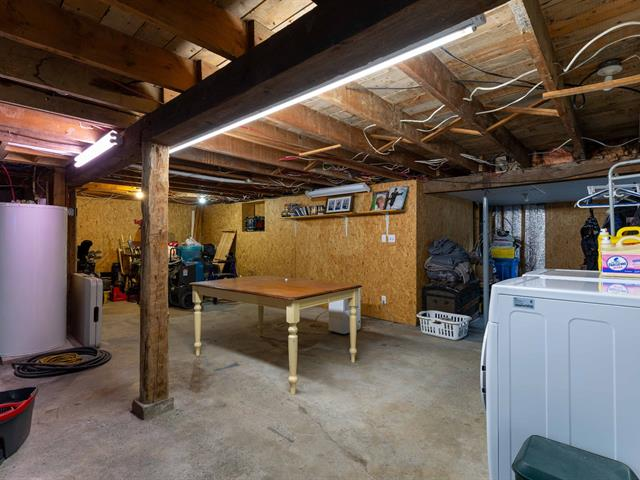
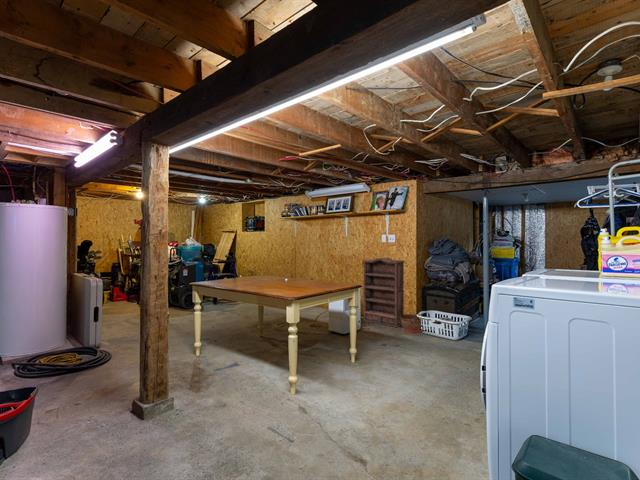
+ bookshelf [362,257,406,328]
+ basket [400,313,424,333]
